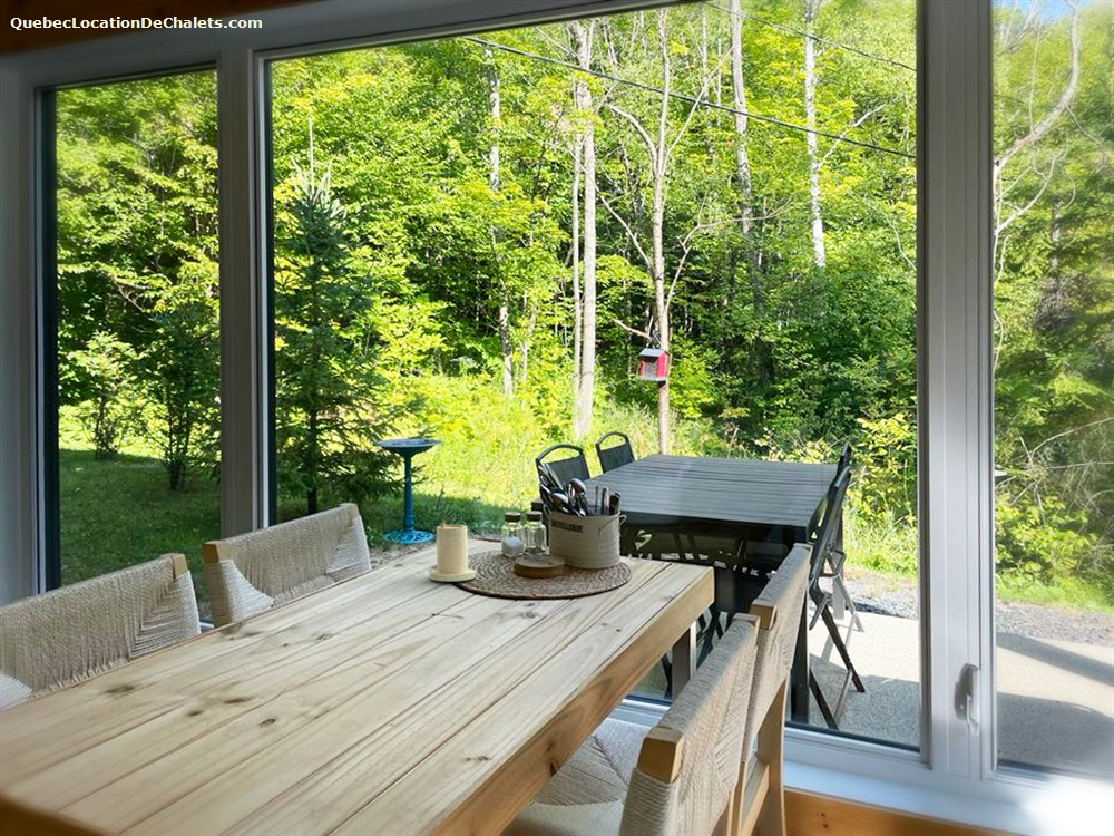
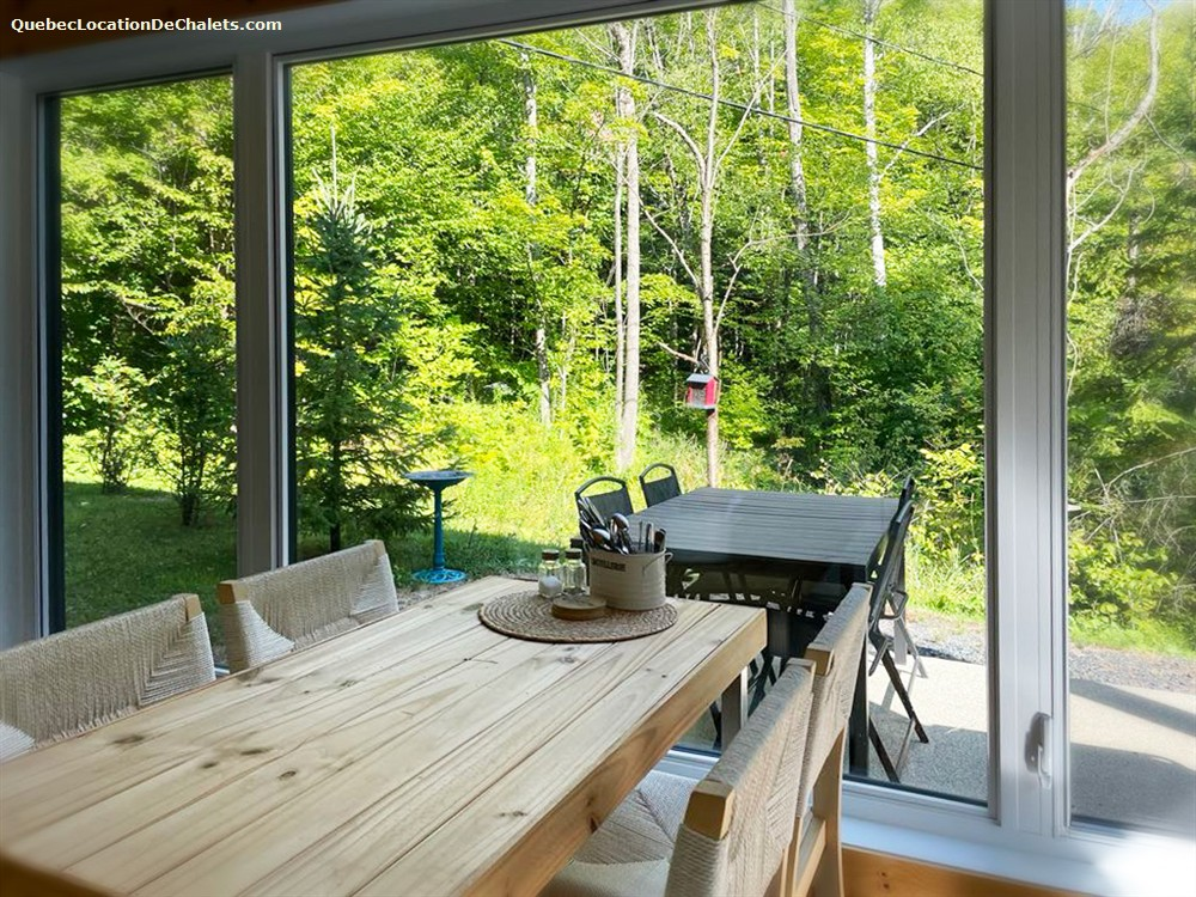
- candle [429,519,477,582]
